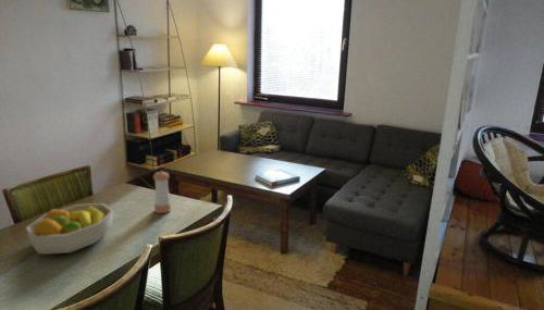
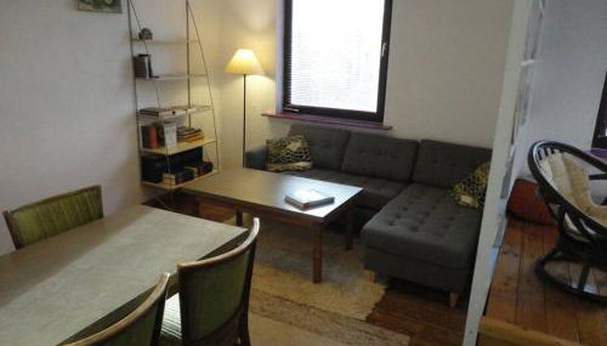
- fruit bowl [25,202,114,256]
- pepper shaker [152,170,172,214]
